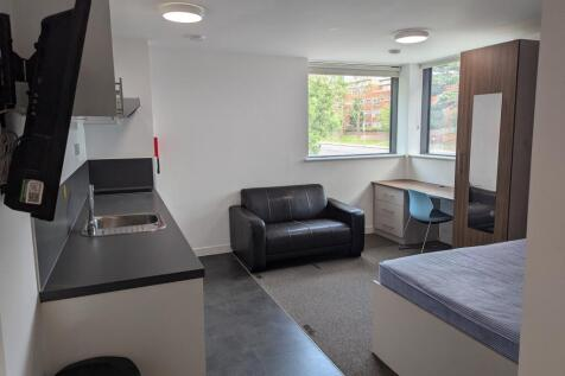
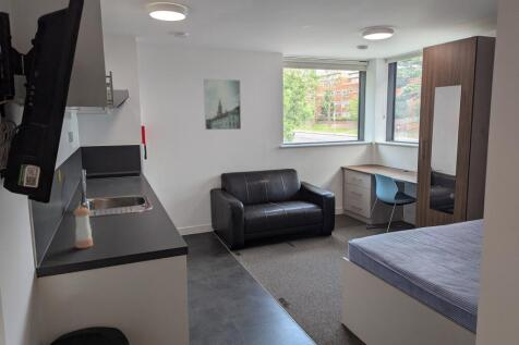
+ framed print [203,77,242,131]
+ pepper shaker [73,206,94,249]
